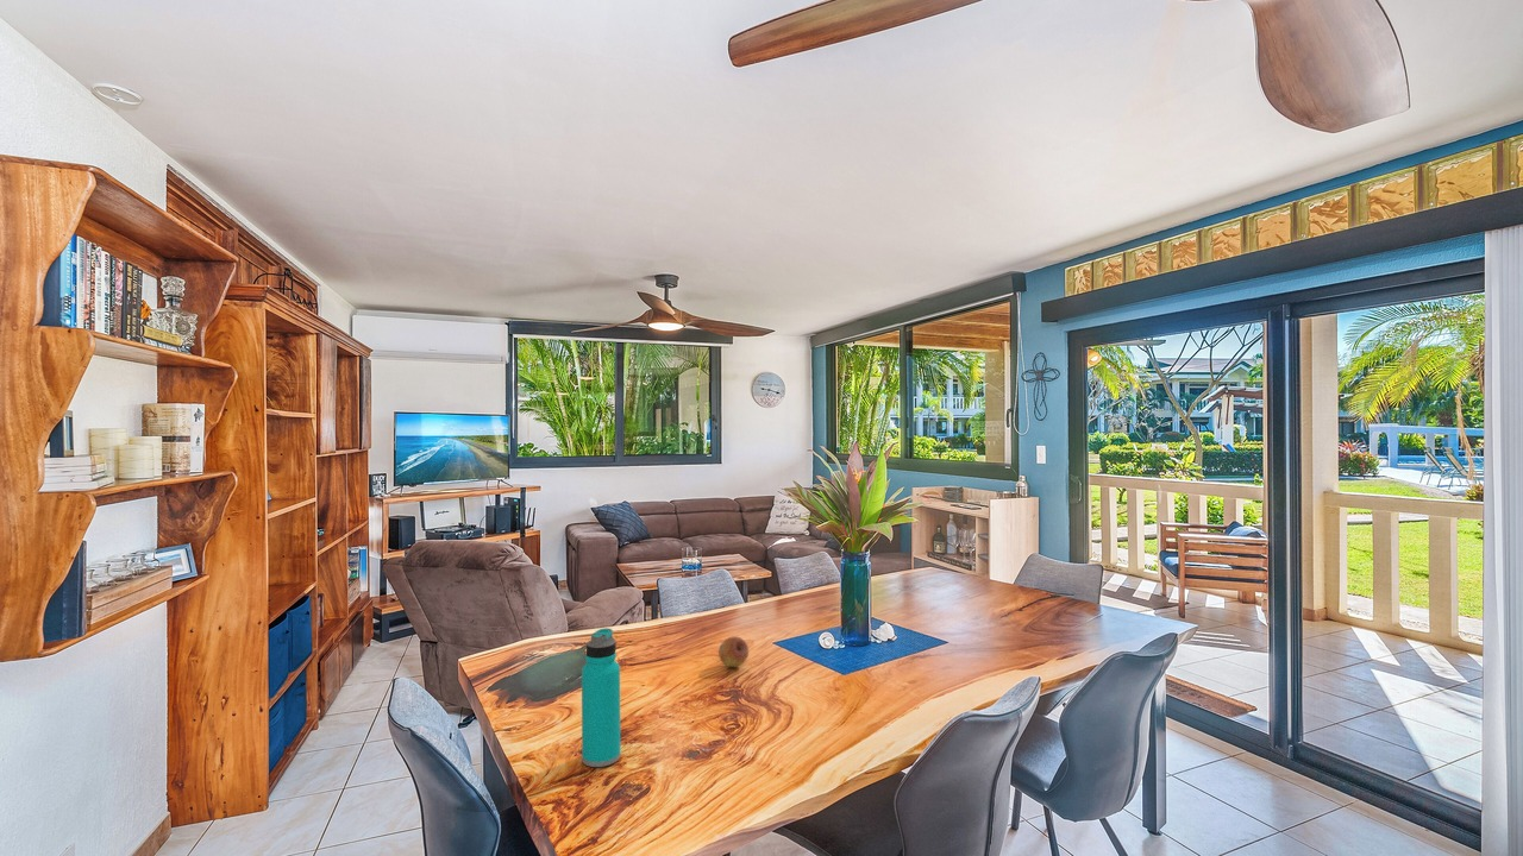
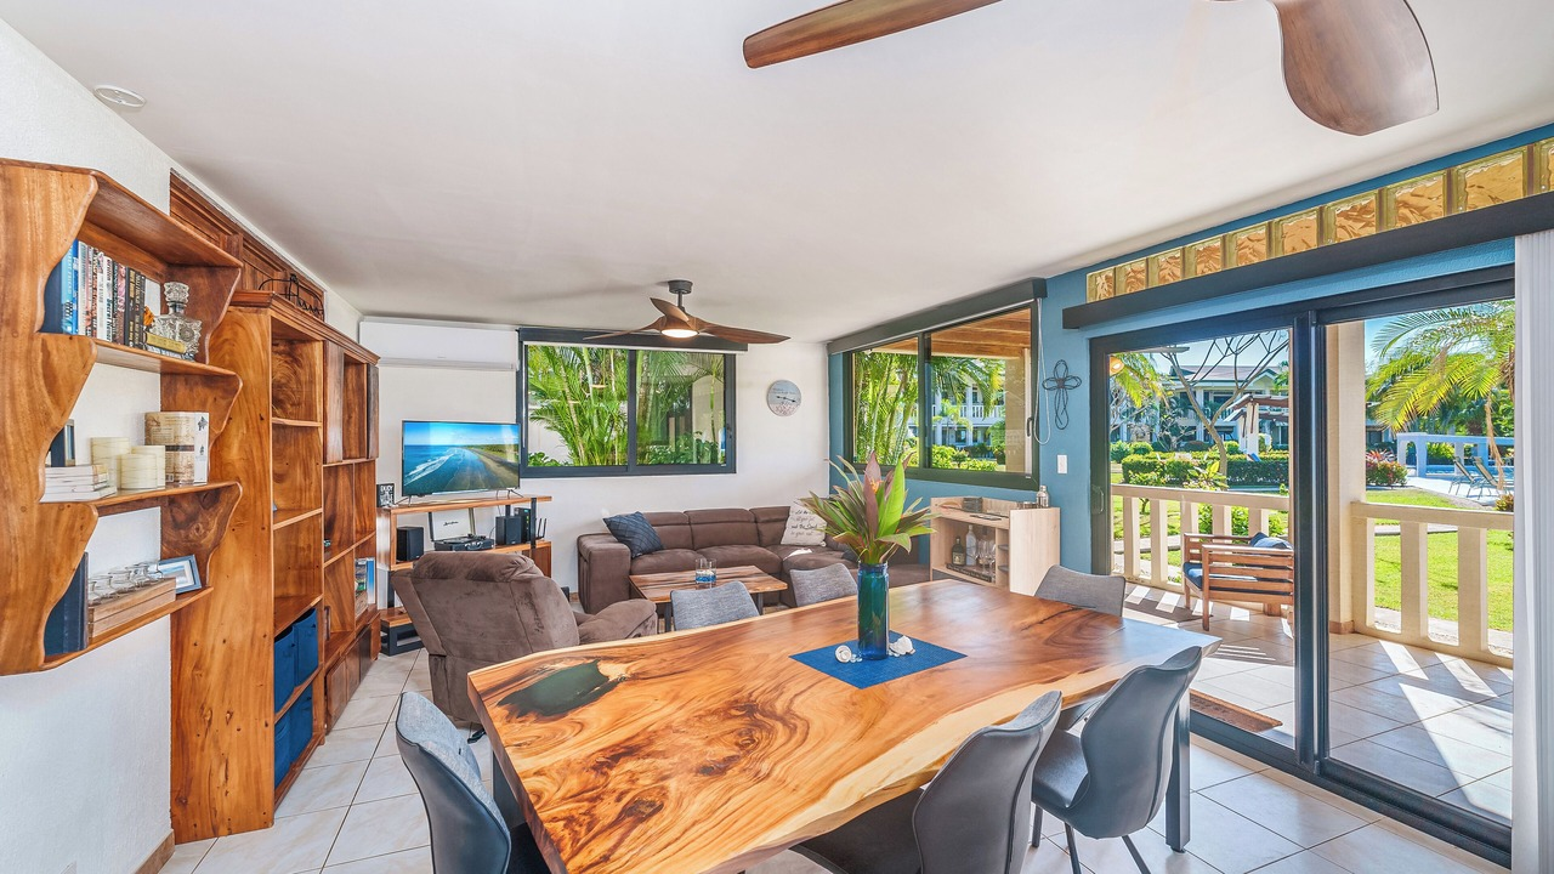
- fruit [717,635,750,668]
- water bottle [581,628,621,768]
